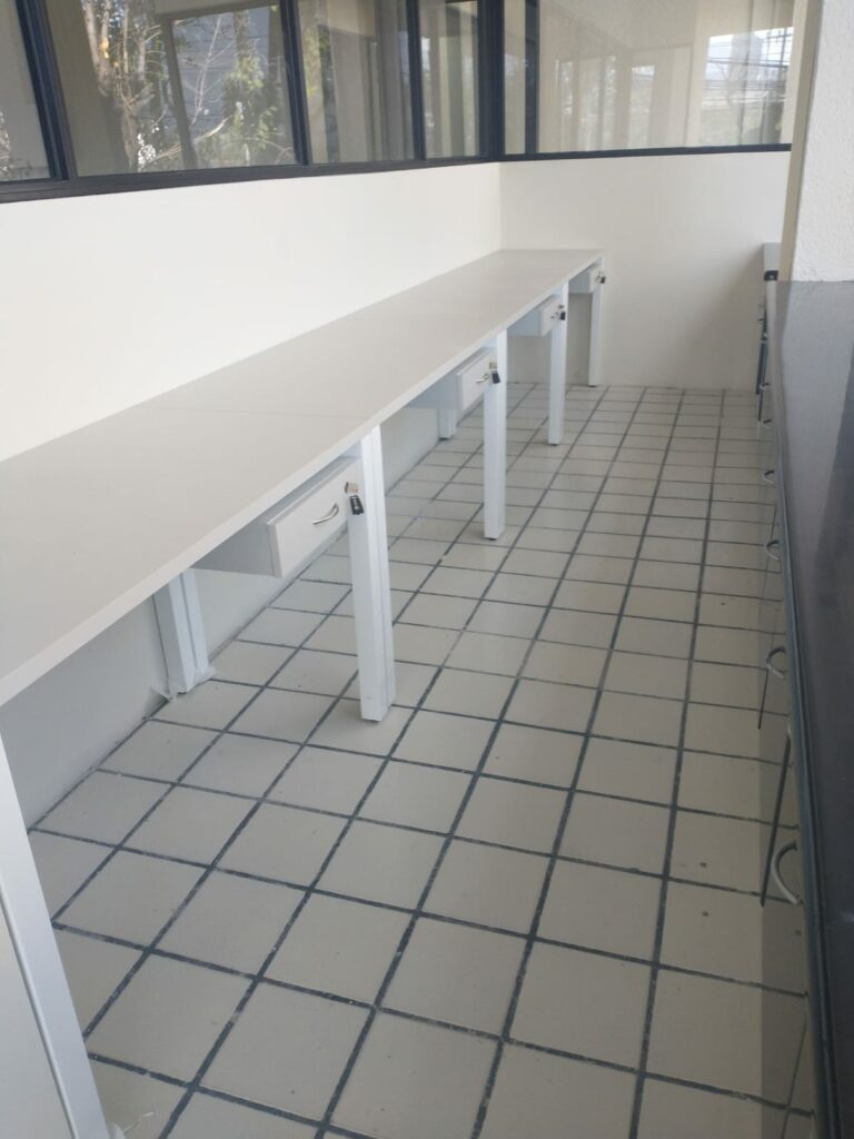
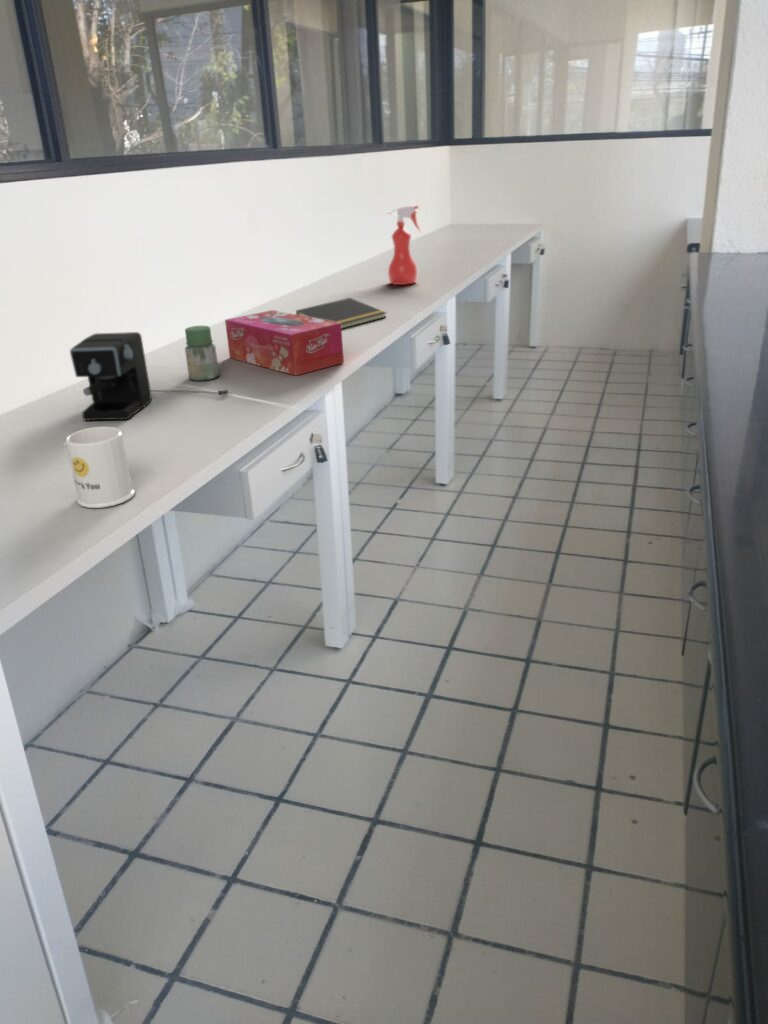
+ coffee maker [69,331,230,421]
+ tissue box [224,309,345,377]
+ spray bottle [385,204,424,286]
+ notepad [295,297,387,330]
+ mug [63,426,136,509]
+ jar [184,325,220,382]
